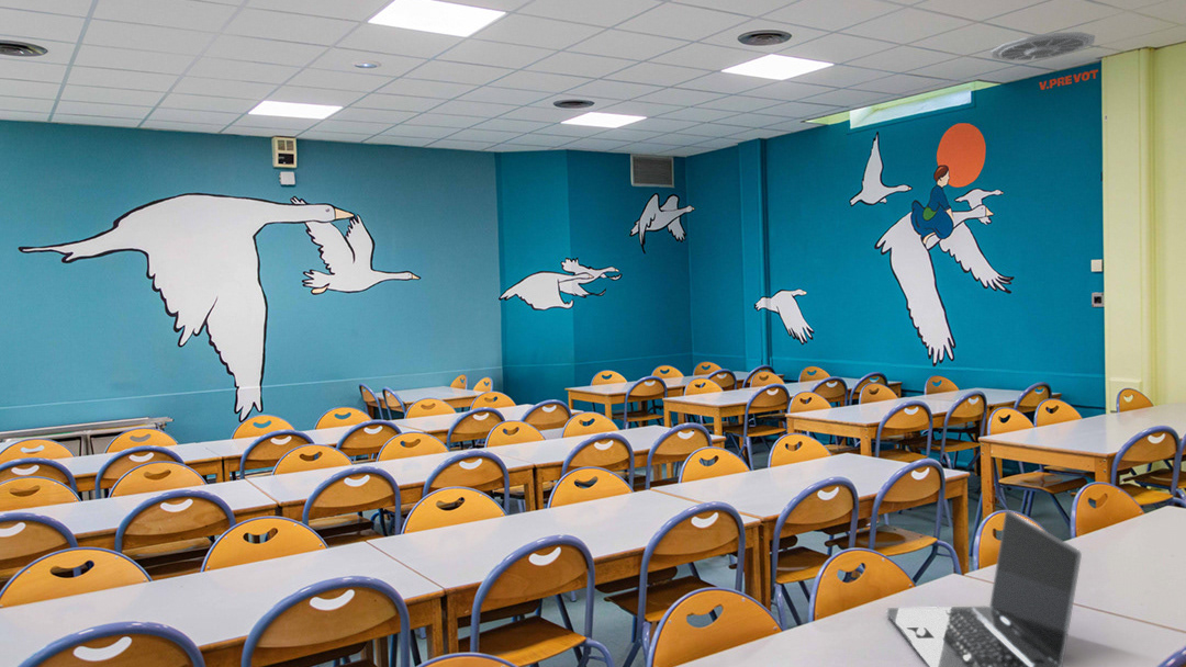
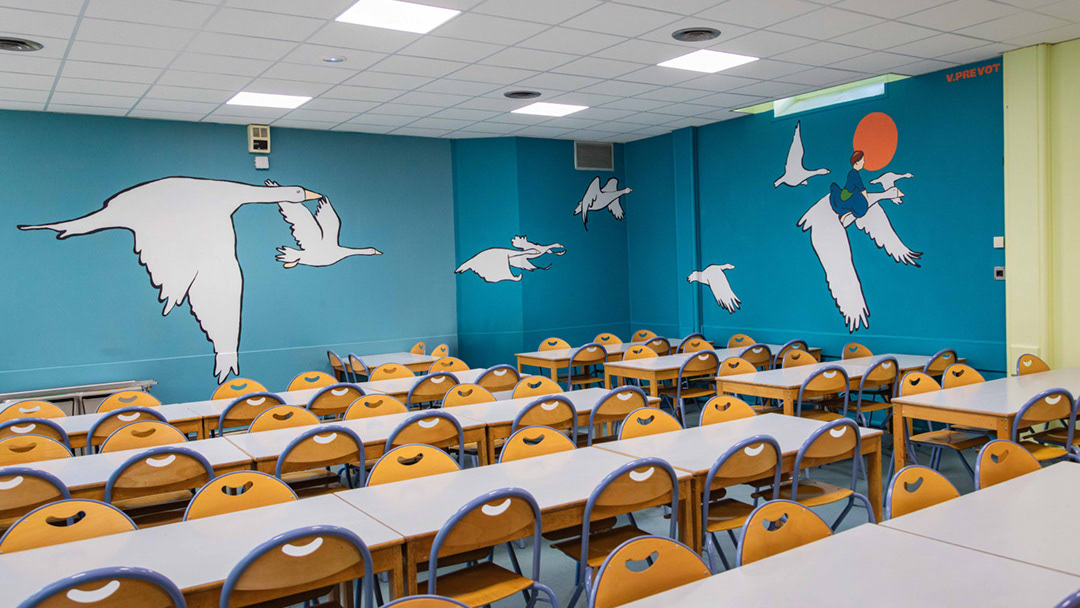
- ceiling vent [989,31,1096,61]
- laptop [886,509,1083,667]
